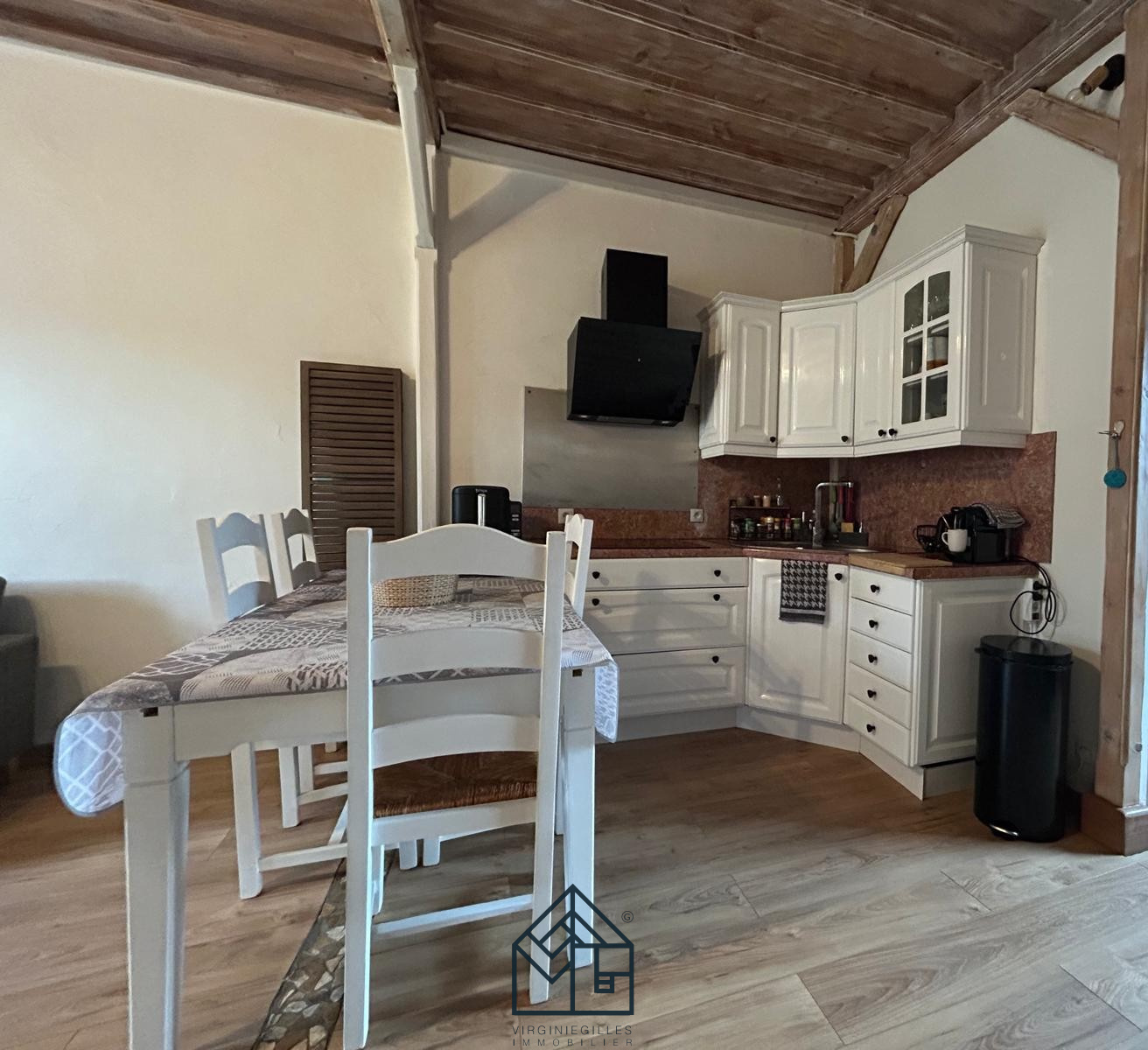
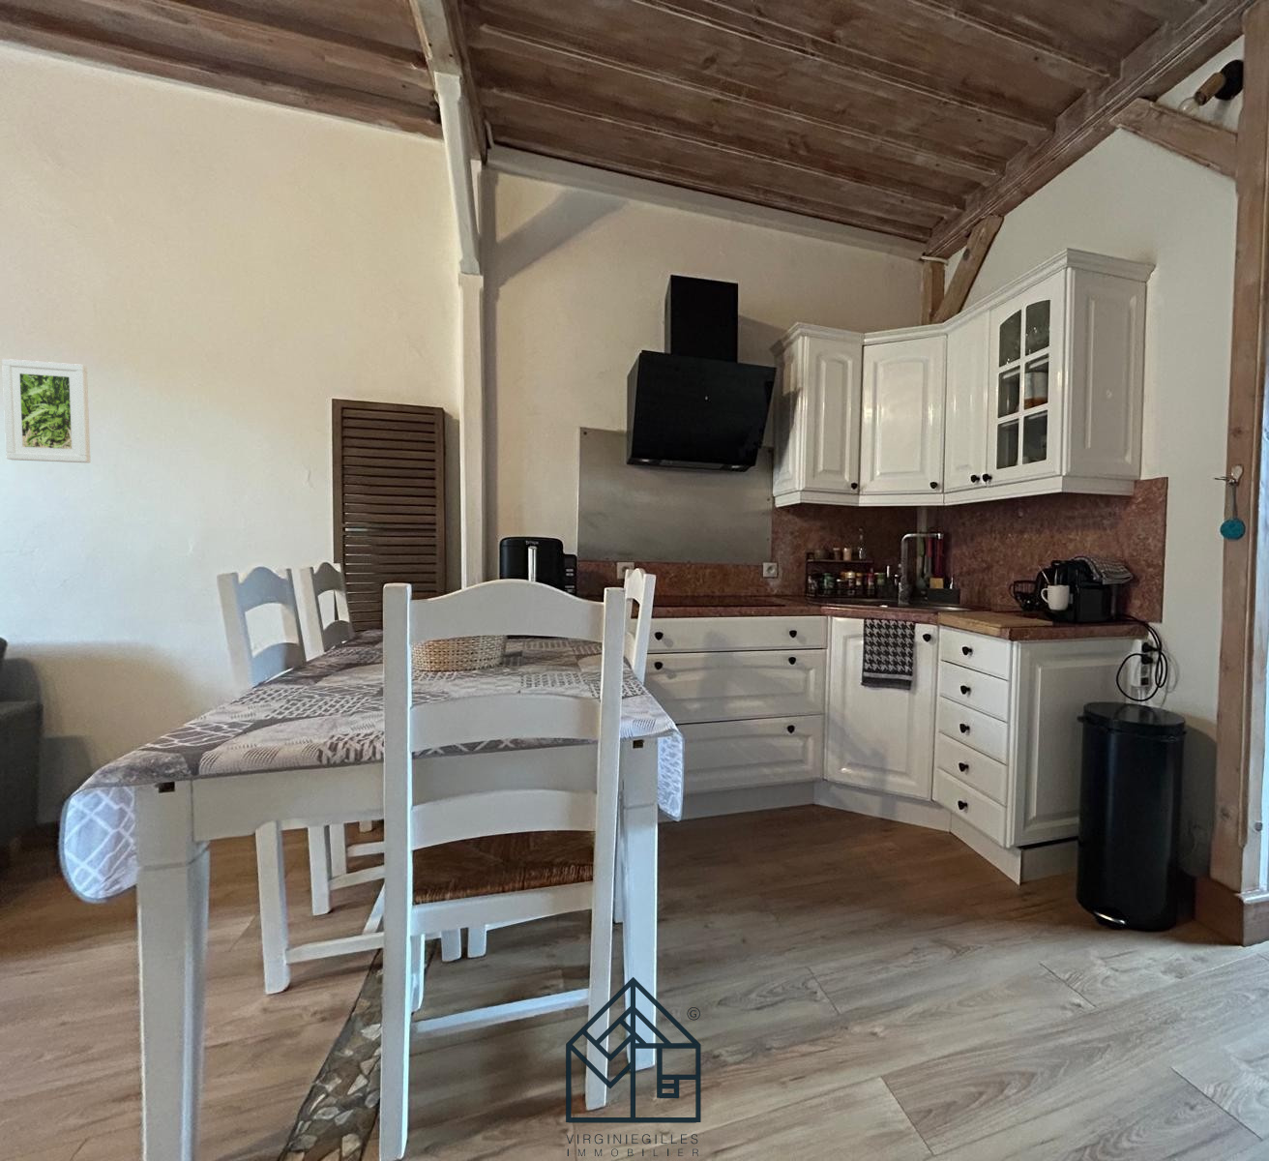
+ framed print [1,358,92,463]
